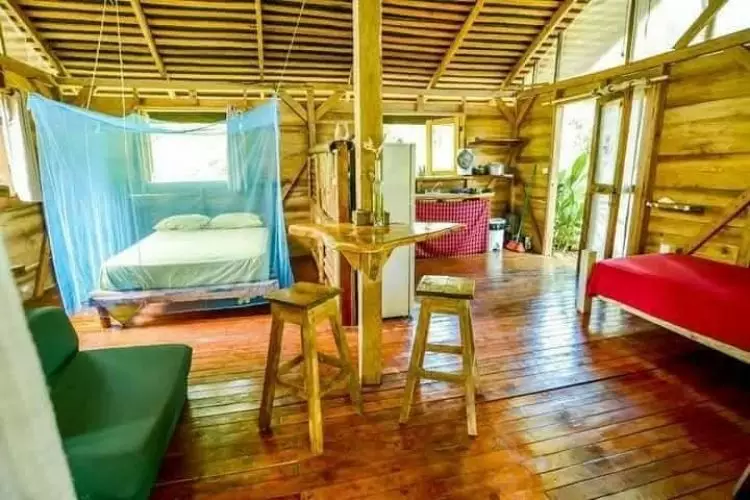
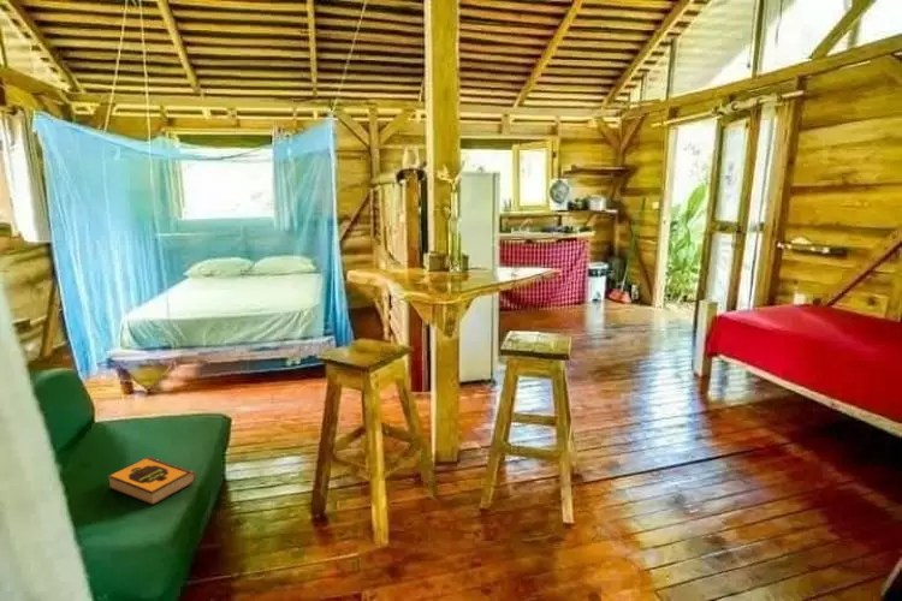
+ hardback book [106,456,197,506]
